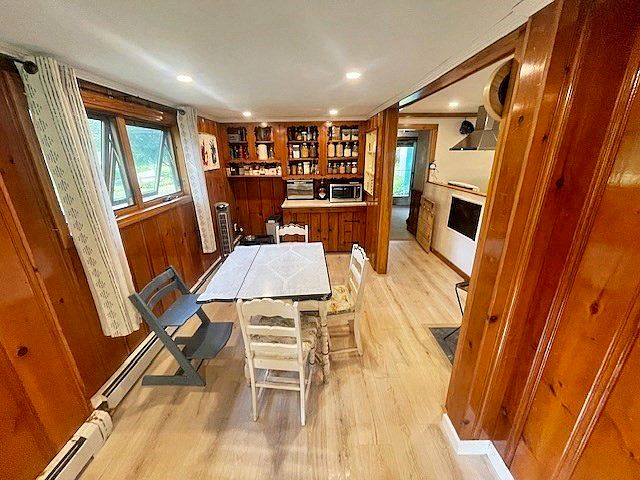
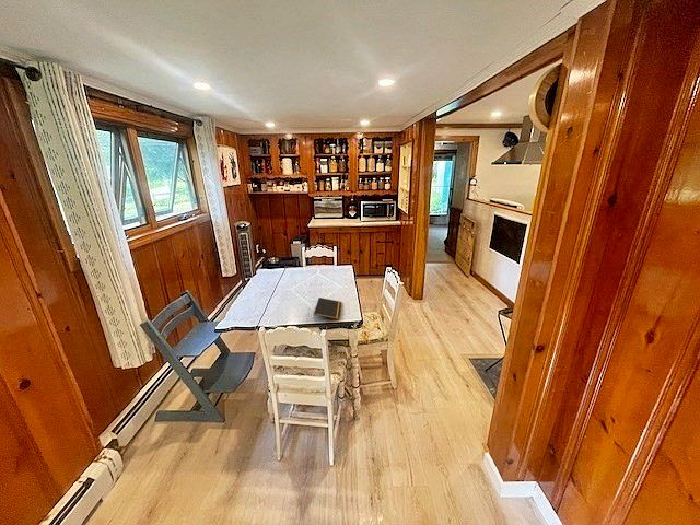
+ notepad [313,296,342,320]
